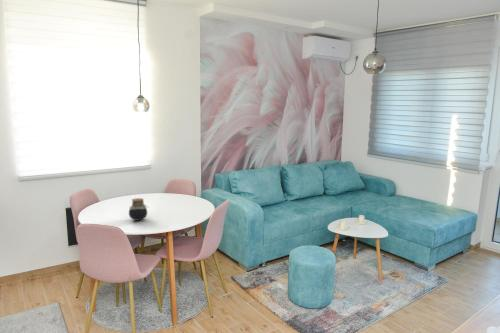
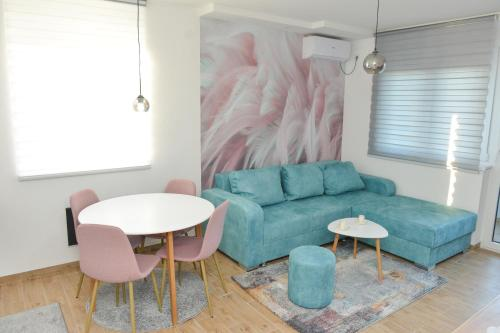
- jar [128,197,148,222]
